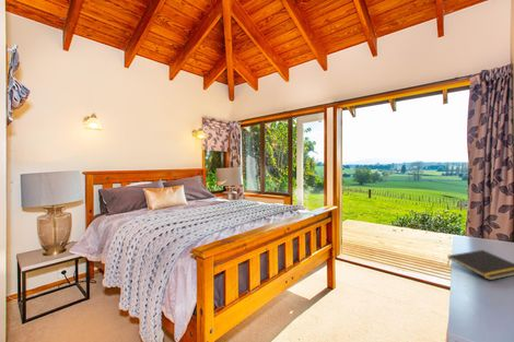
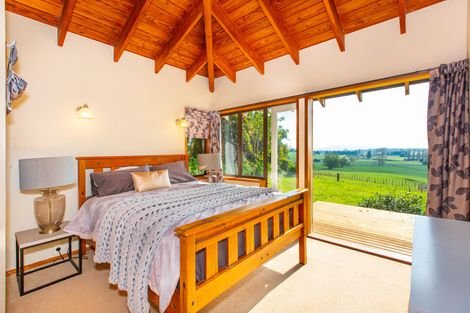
- notepad [446,249,514,281]
